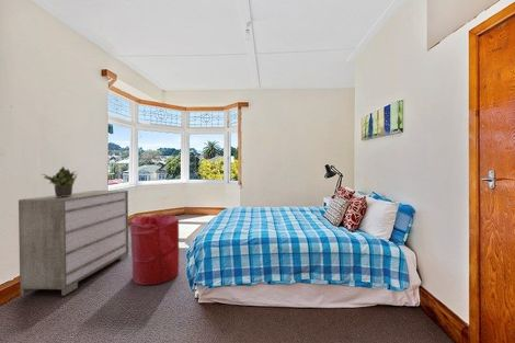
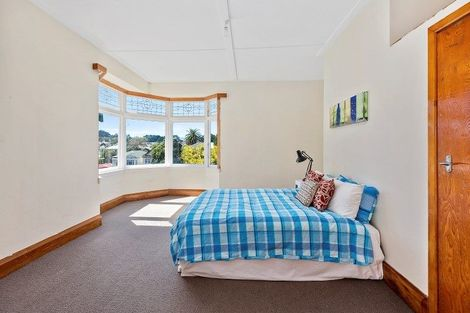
- laundry hamper [129,215,180,286]
- dresser [18,190,129,297]
- potted plant [41,165,79,197]
